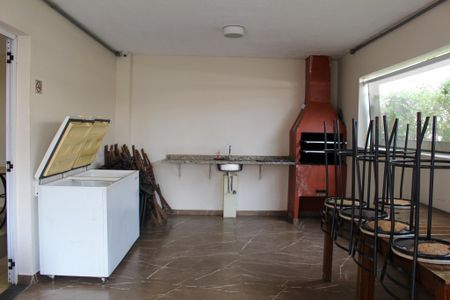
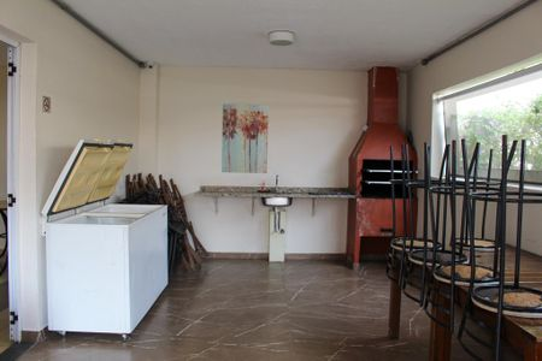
+ wall art [220,102,270,174]
